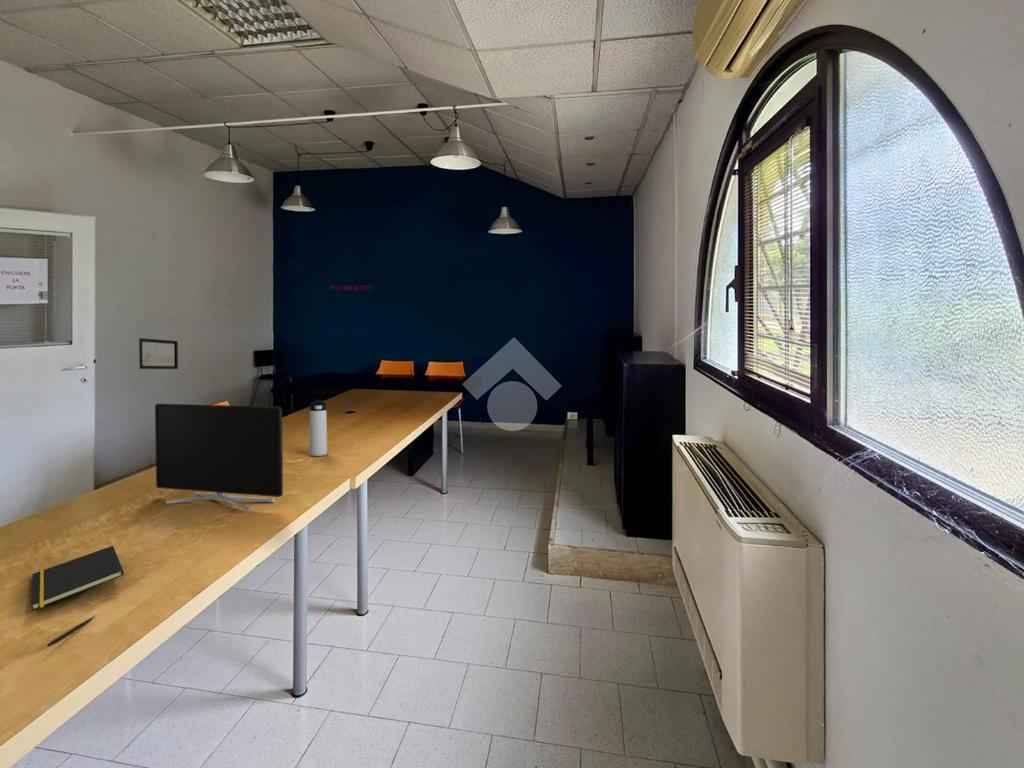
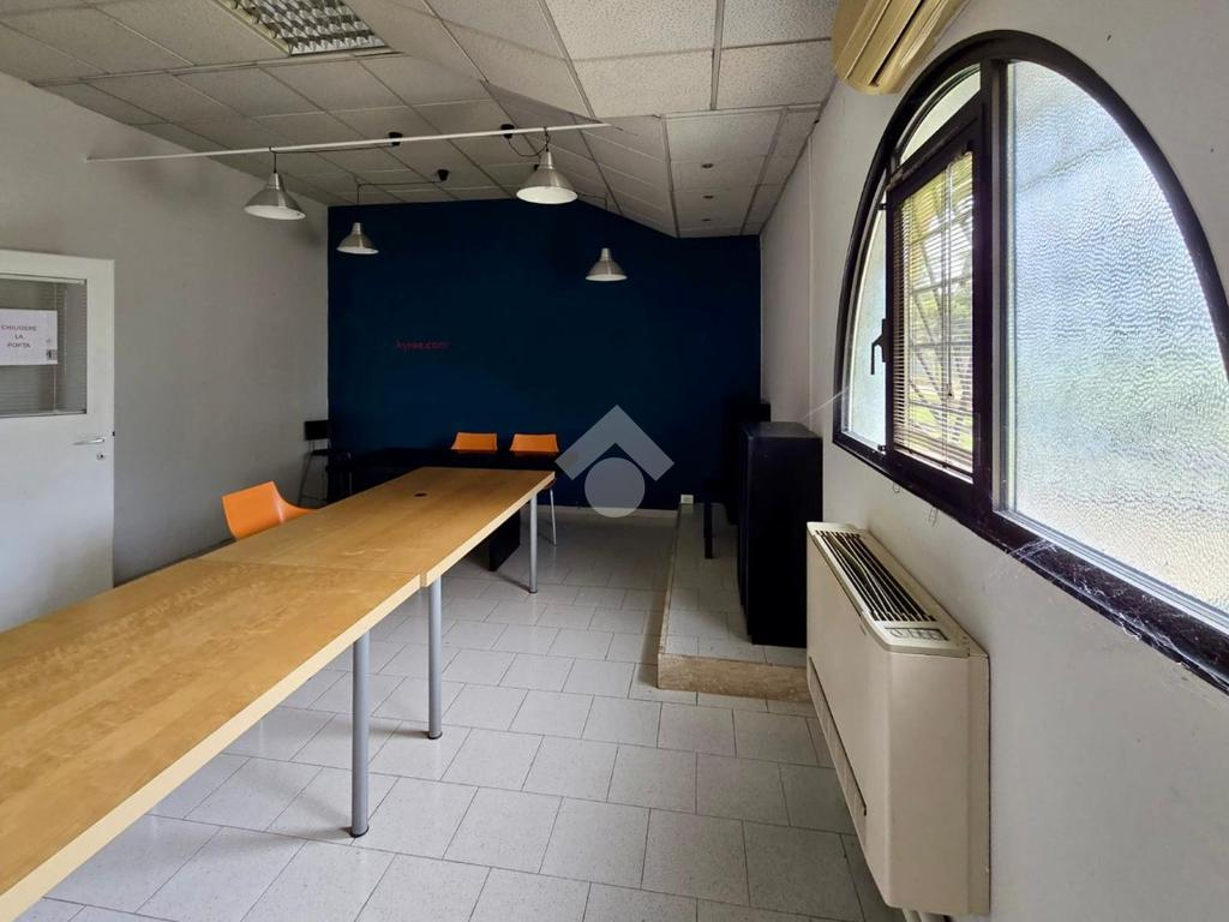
- pen [46,615,96,648]
- monitor [154,403,284,512]
- notepad [30,545,125,611]
- thermos bottle [308,399,328,457]
- wall art [138,337,179,370]
